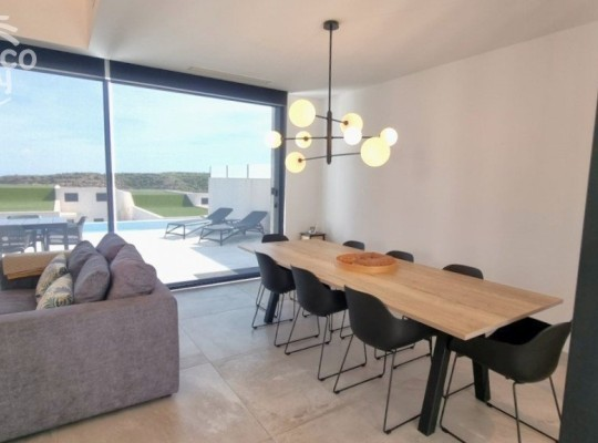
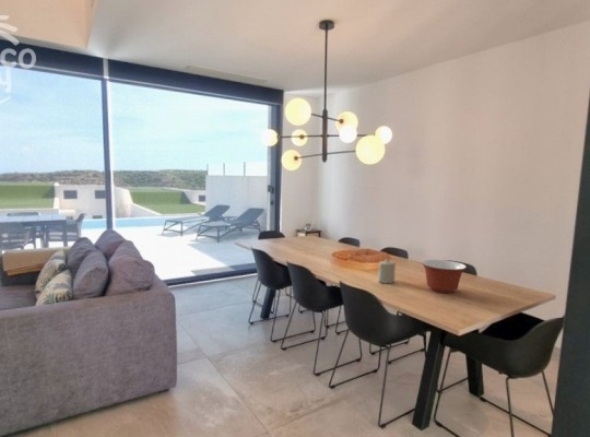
+ candle [377,258,397,284]
+ mixing bowl [421,259,468,294]
